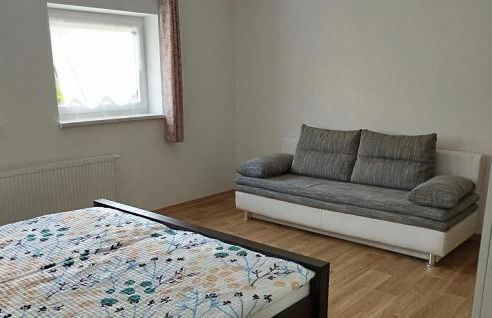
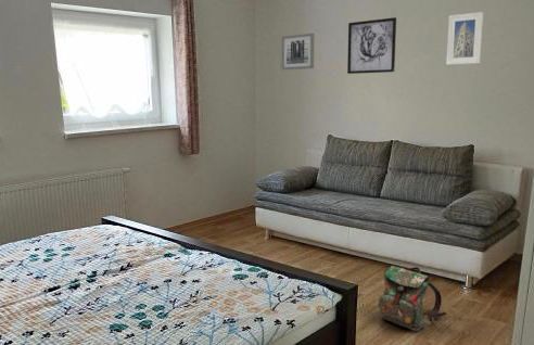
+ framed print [445,11,484,66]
+ wall art [346,16,397,75]
+ wall art [281,33,315,71]
+ backpack [378,265,447,332]
